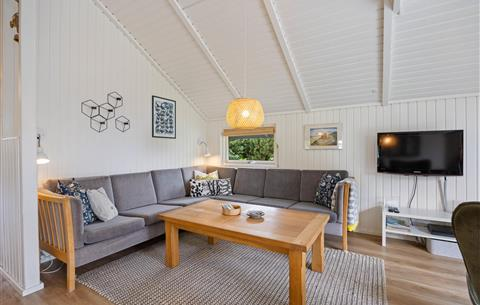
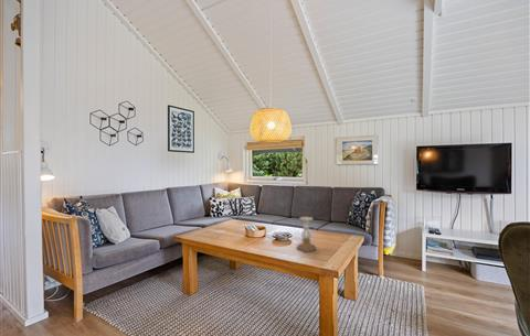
+ candle holder [296,216,318,253]
